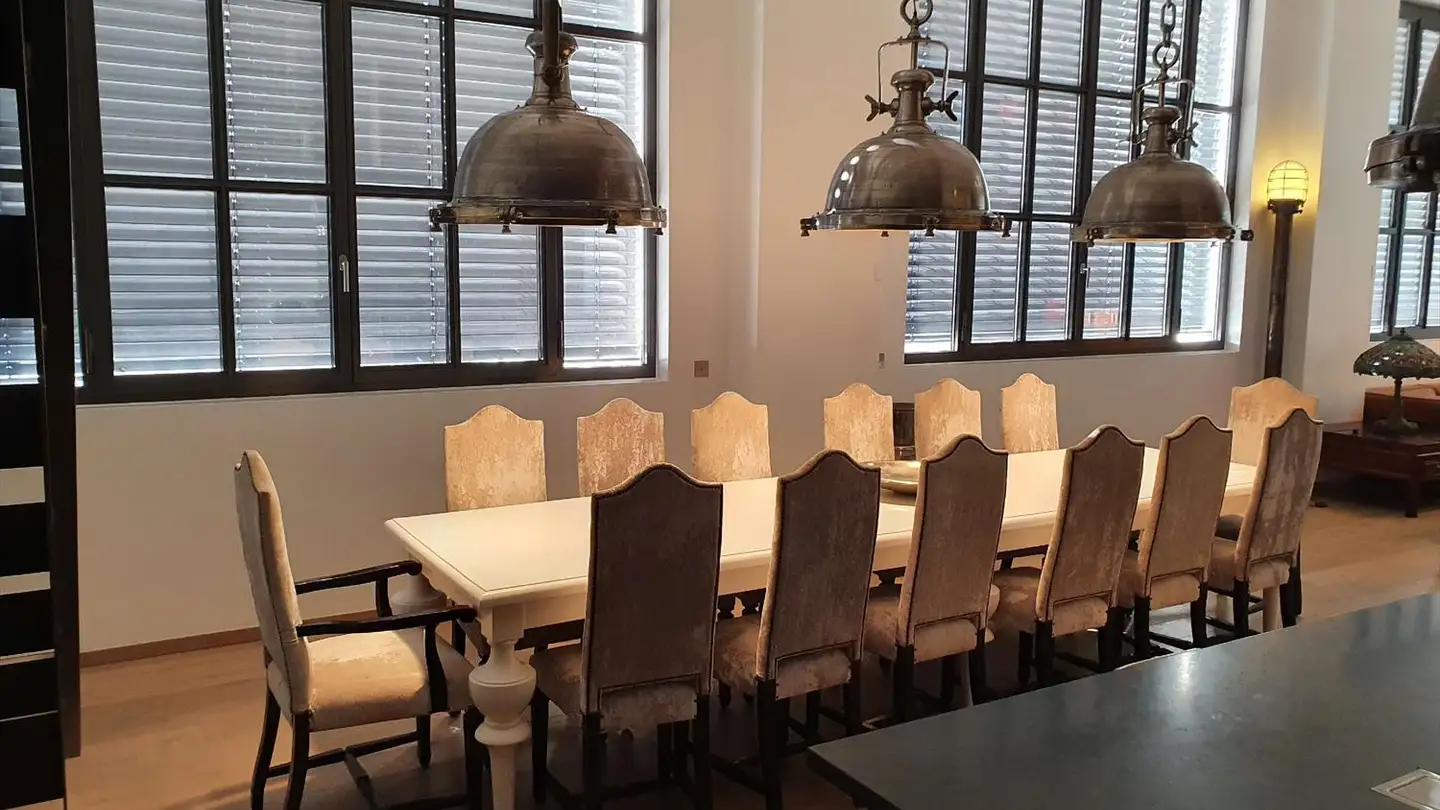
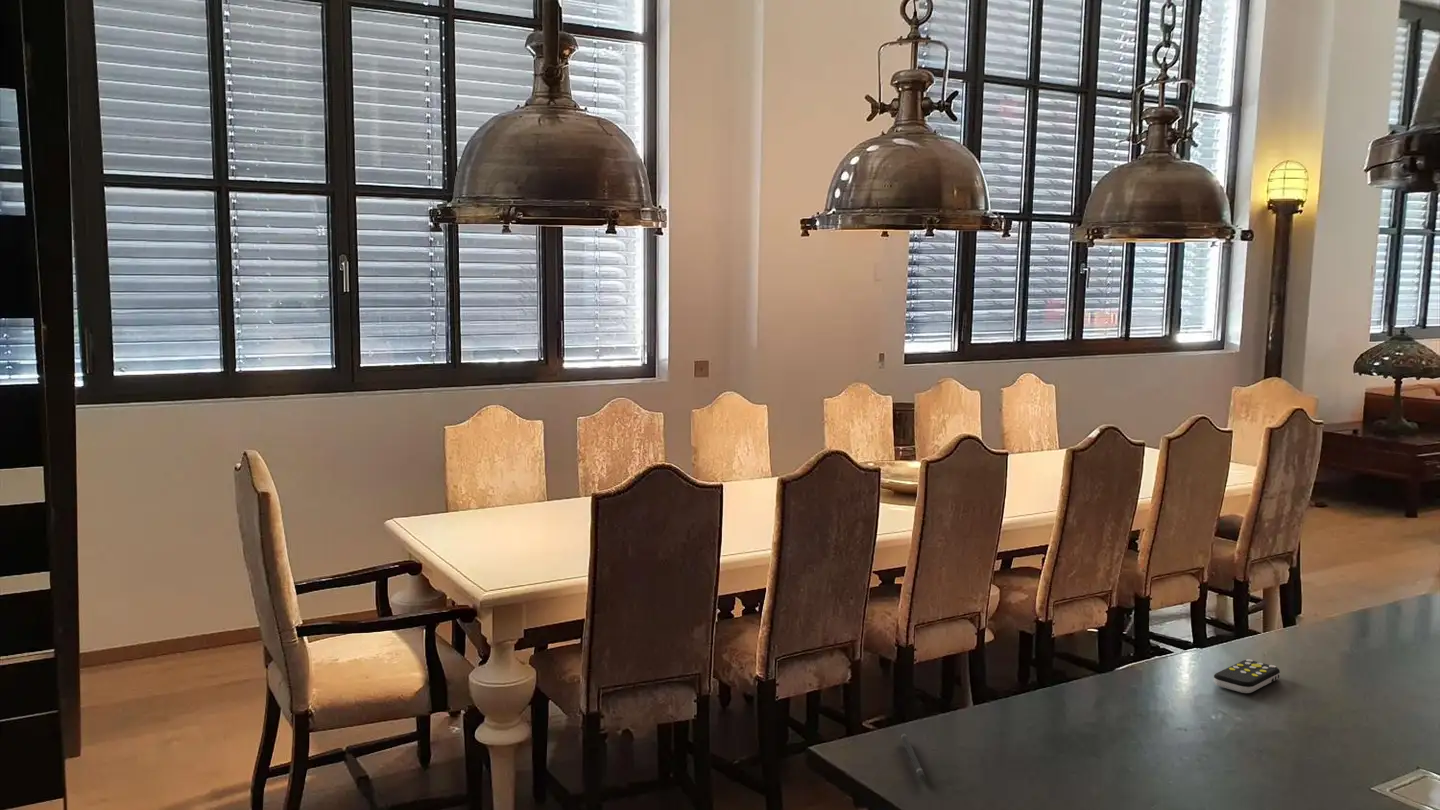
+ pen [900,732,926,782]
+ remote control [1213,658,1281,694]
